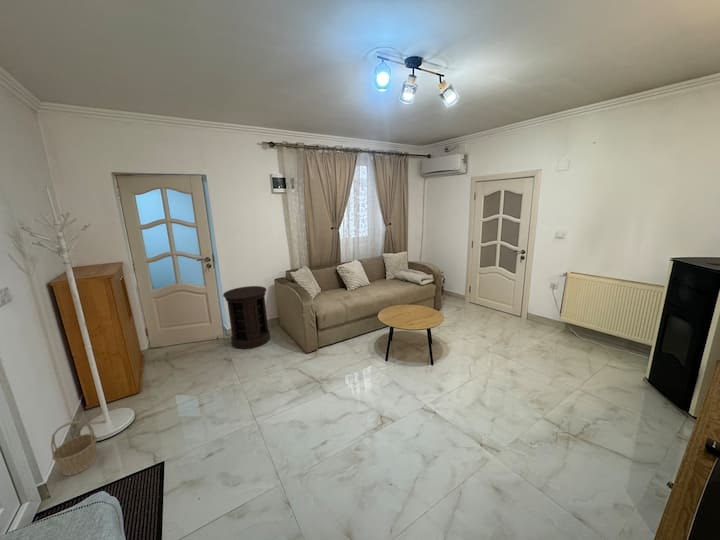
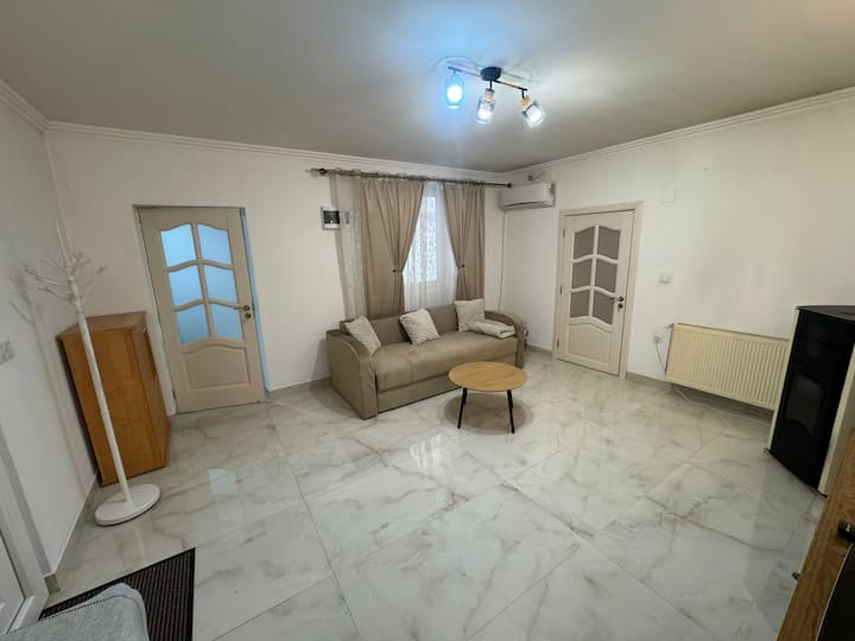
- basket [50,420,98,476]
- side table [222,285,271,350]
